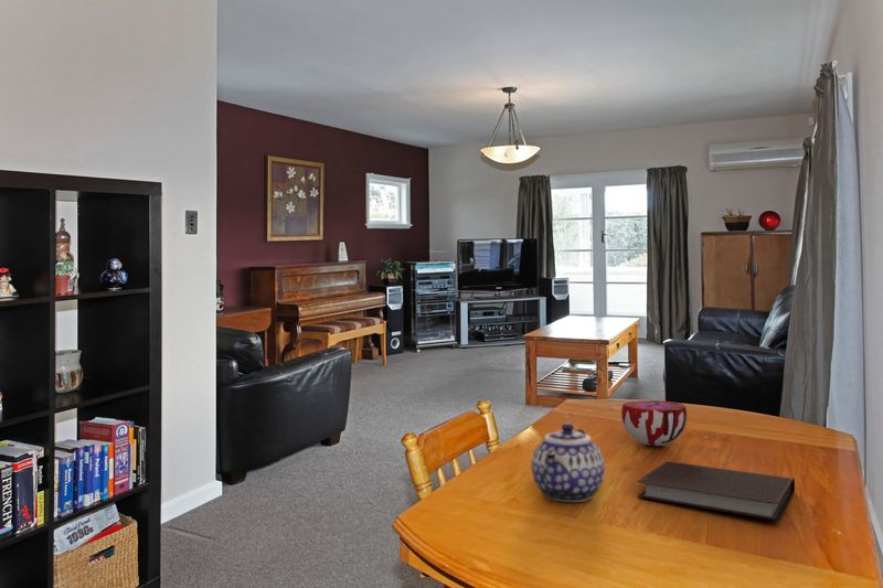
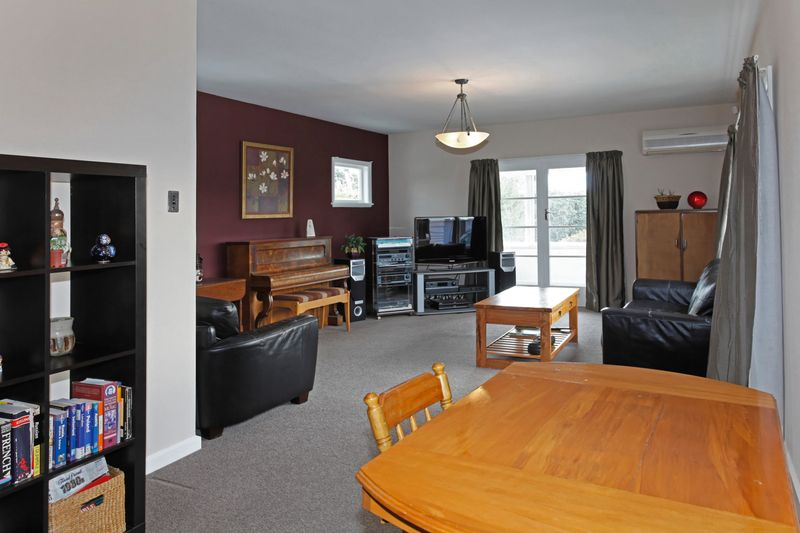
- teapot [530,421,606,503]
- notebook [637,460,796,522]
- decorative bowl [620,399,688,447]
